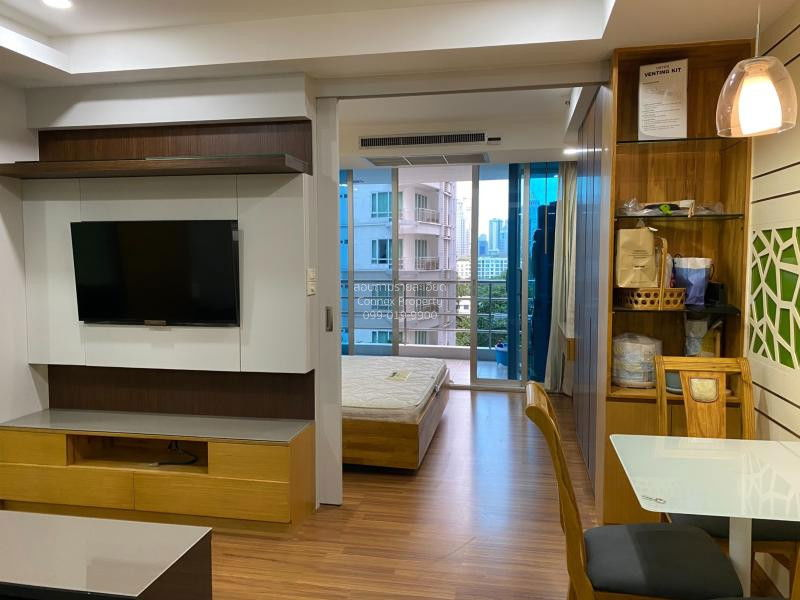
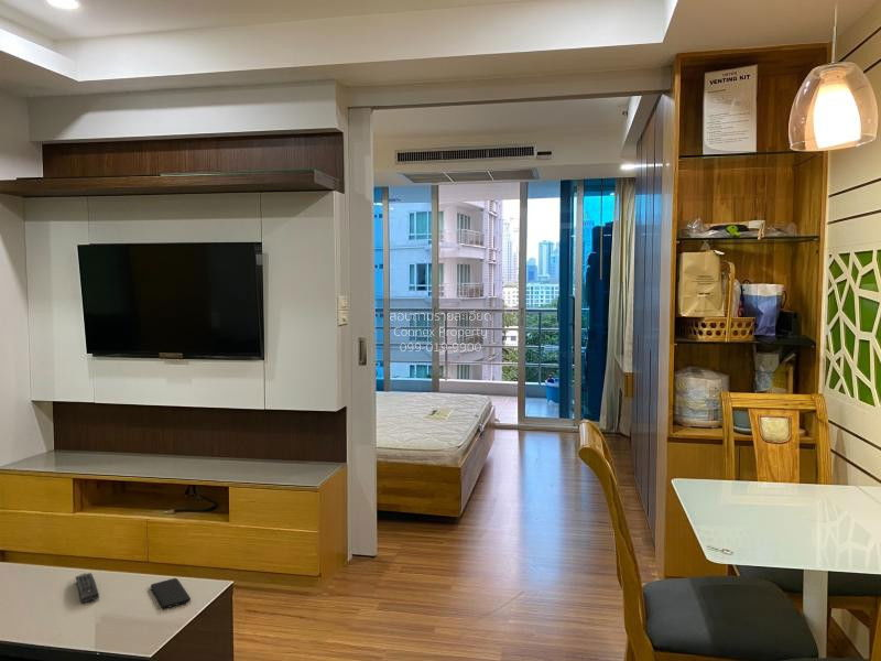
+ remote control [75,572,100,604]
+ smartphone [150,577,192,609]
